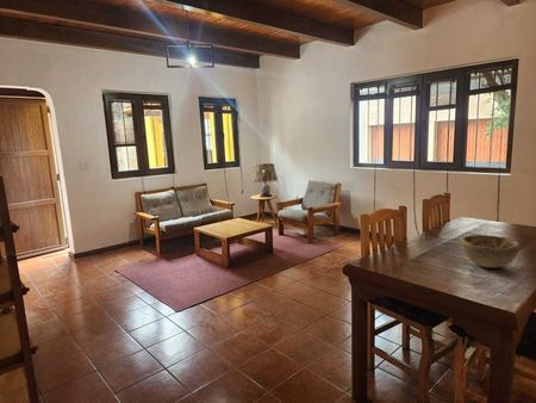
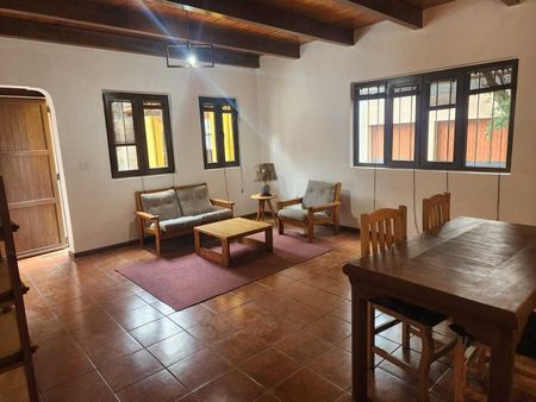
- decorative bowl [460,234,521,268]
